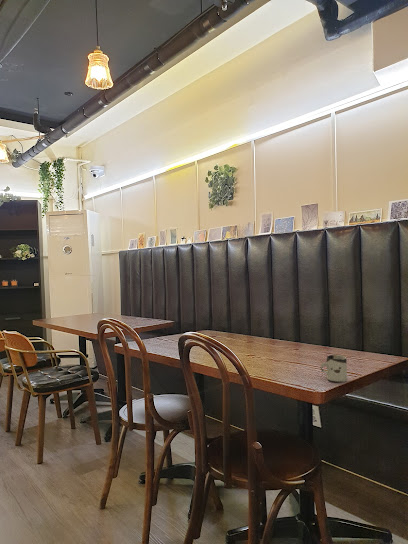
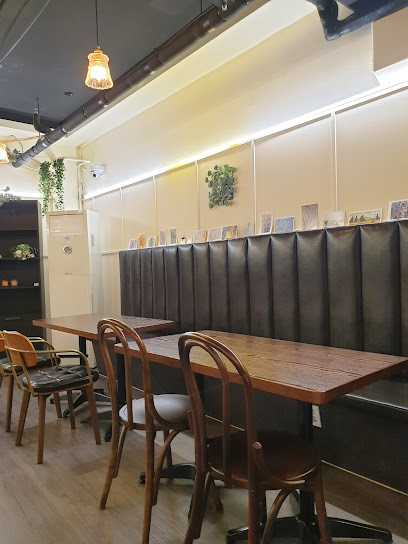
- cup [320,354,348,383]
